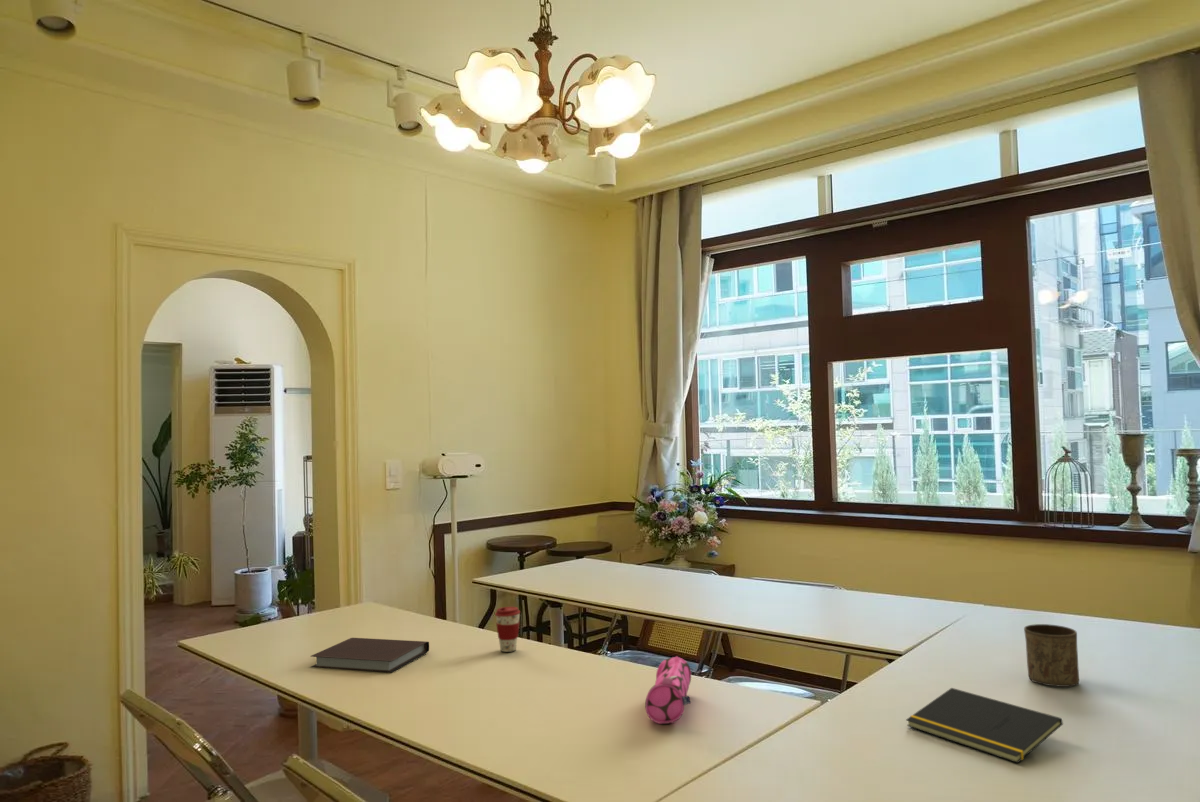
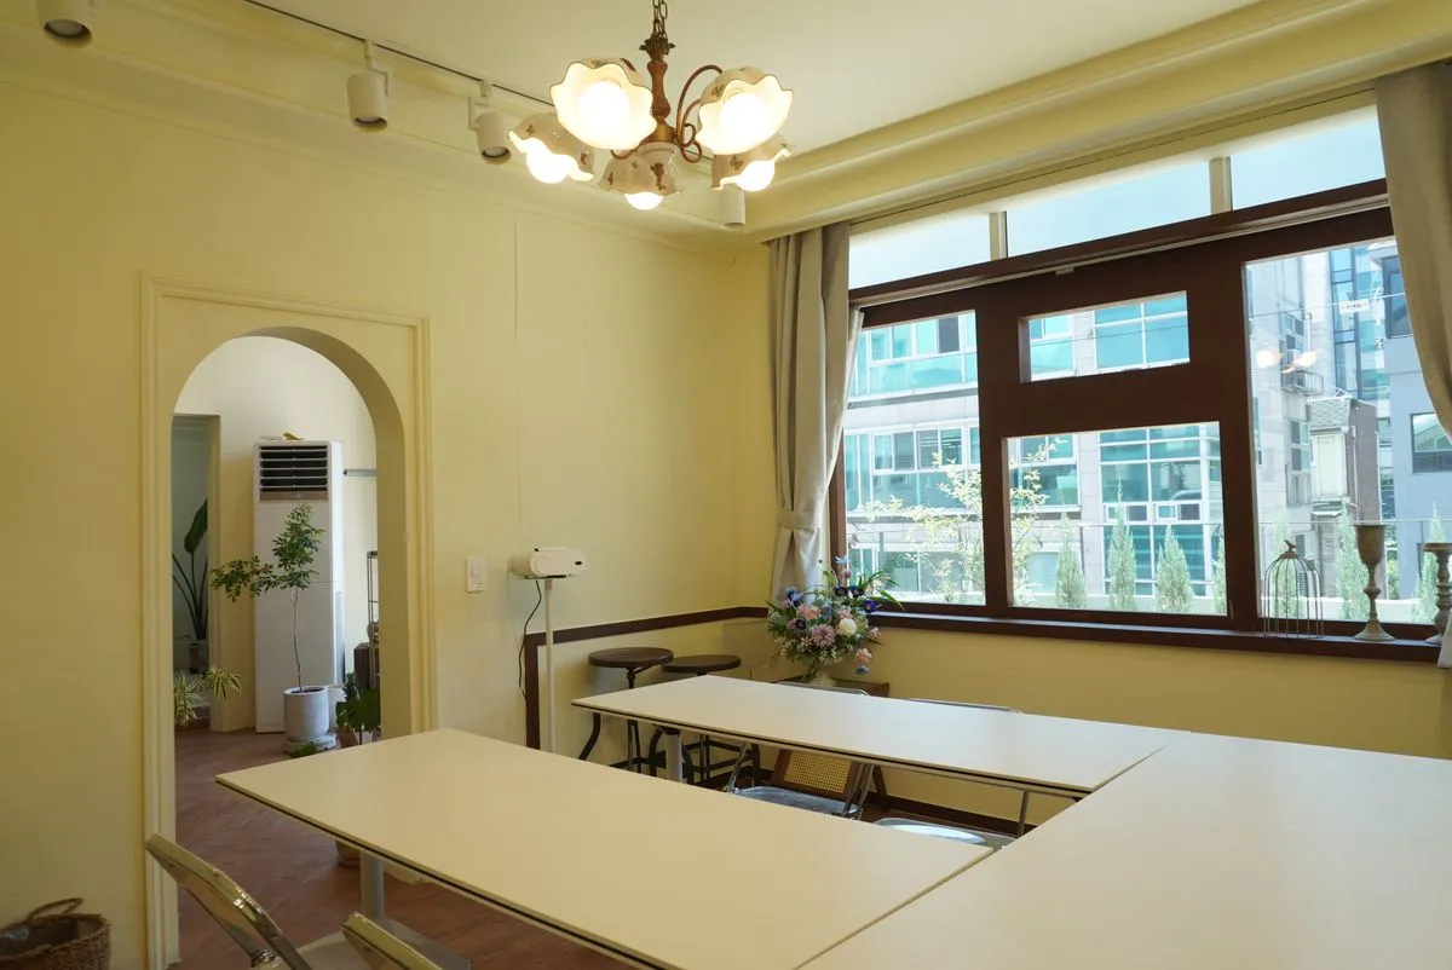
- notepad [905,687,1064,764]
- notebook [310,637,430,674]
- coffee cup [494,606,521,653]
- cup [1023,623,1080,688]
- pencil case [644,656,692,725]
